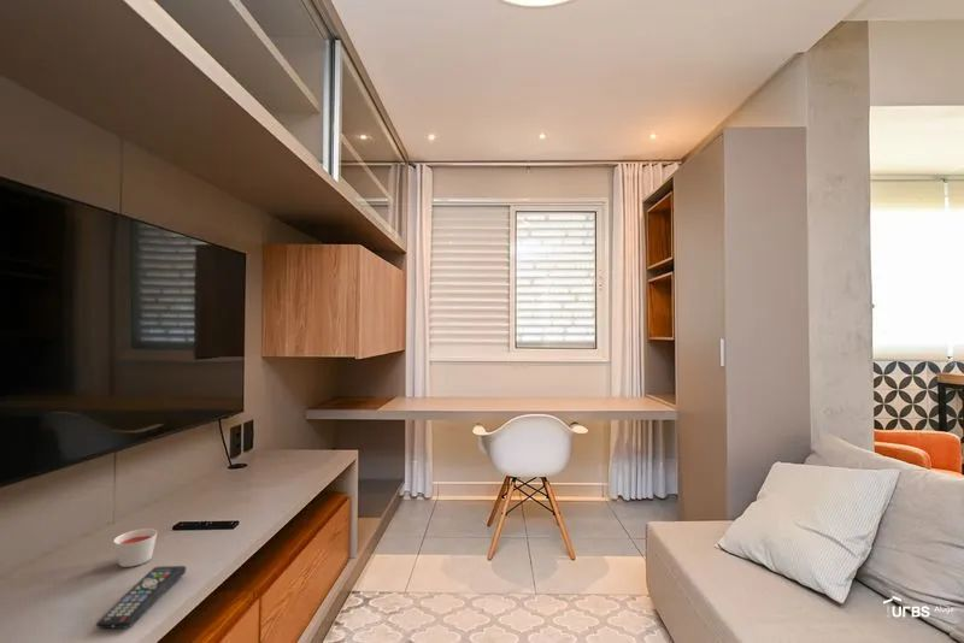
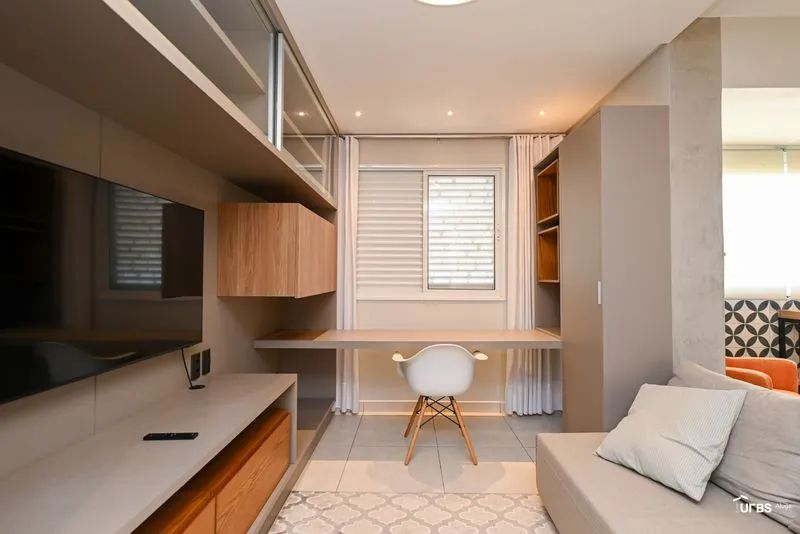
- remote control [94,565,187,630]
- candle [113,527,158,568]
